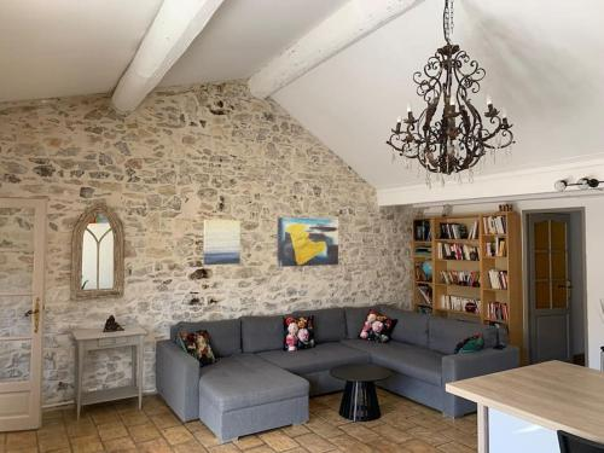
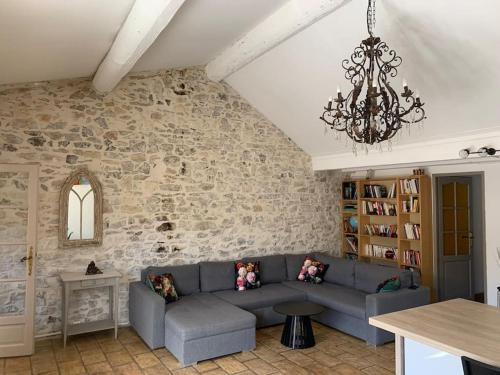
- wall art [277,216,339,268]
- wall art [203,219,242,266]
